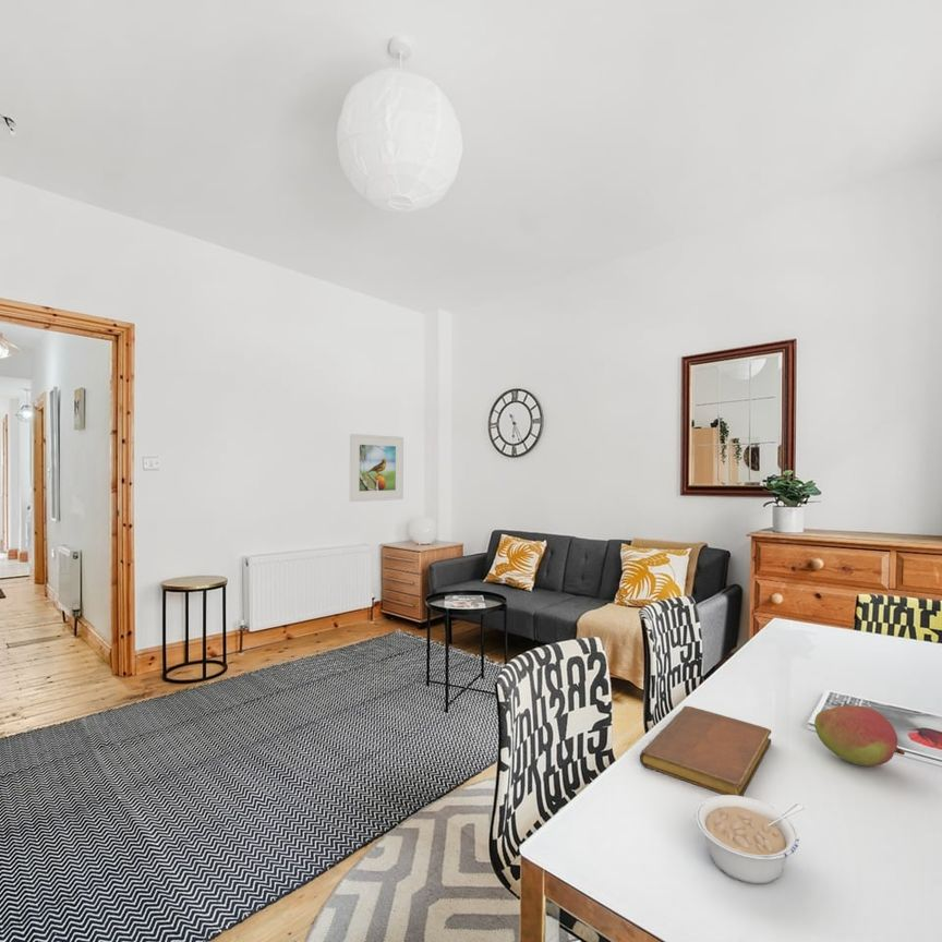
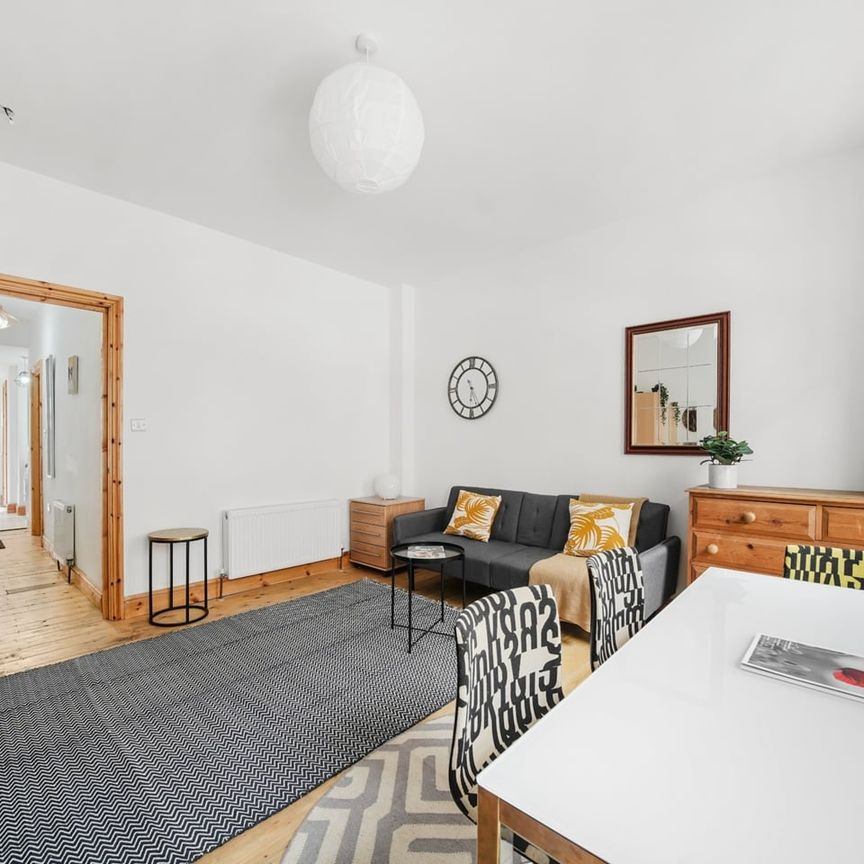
- legume [695,795,806,885]
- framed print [349,433,404,503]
- notebook [639,705,772,797]
- fruit [813,704,906,768]
